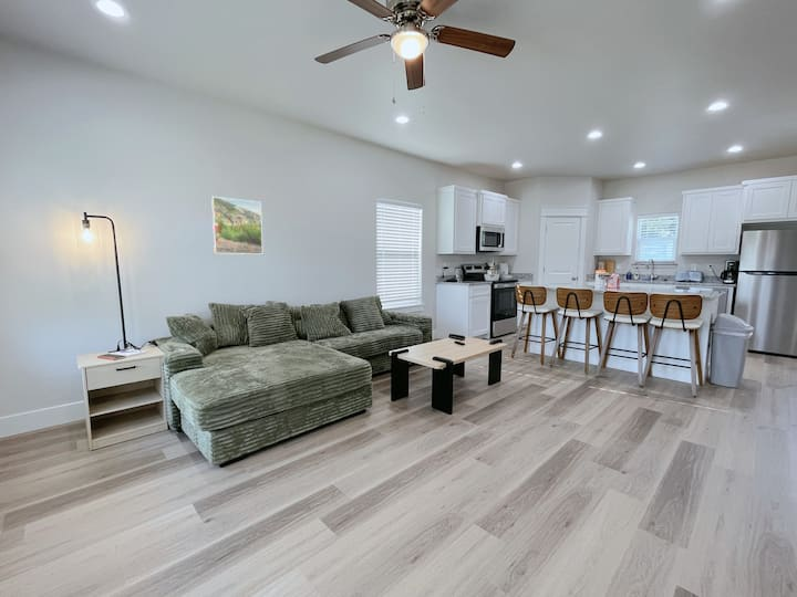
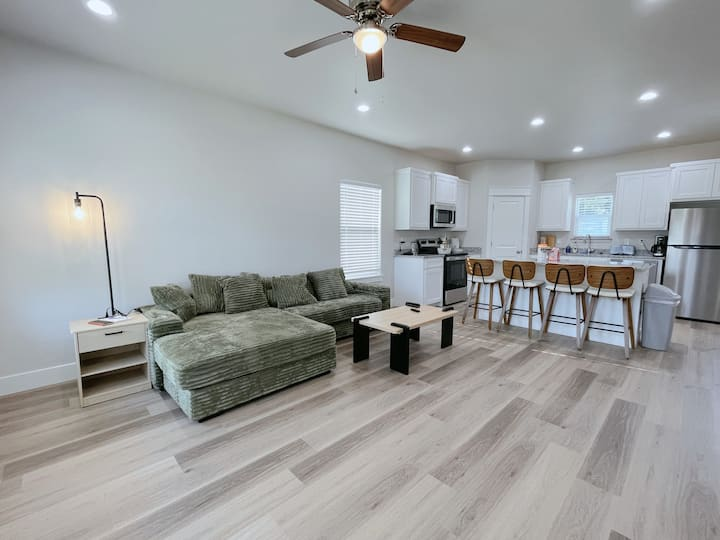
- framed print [210,196,263,255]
